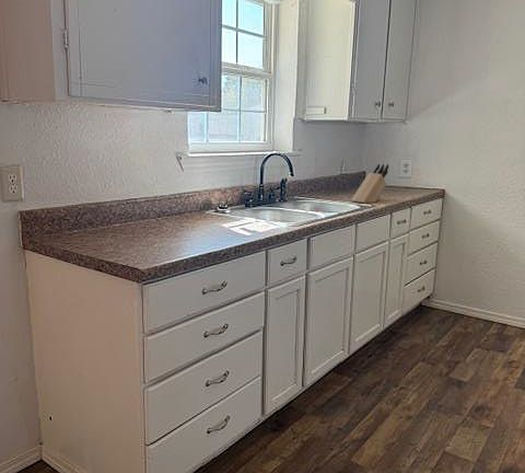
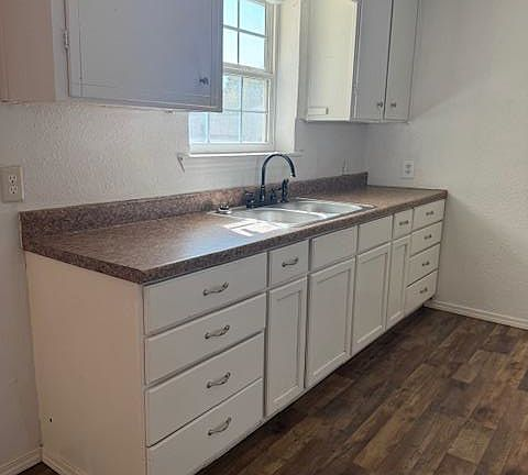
- knife block [350,163,389,205]
